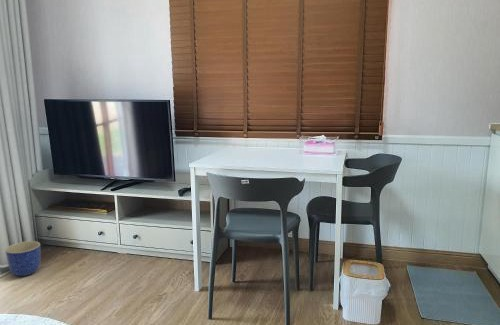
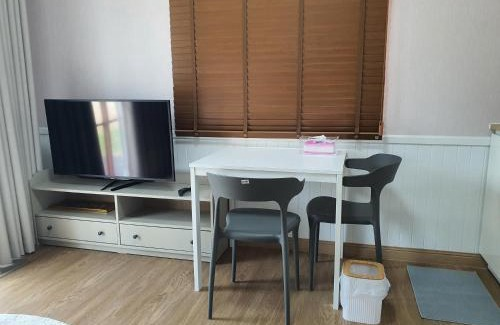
- planter [4,240,42,277]
